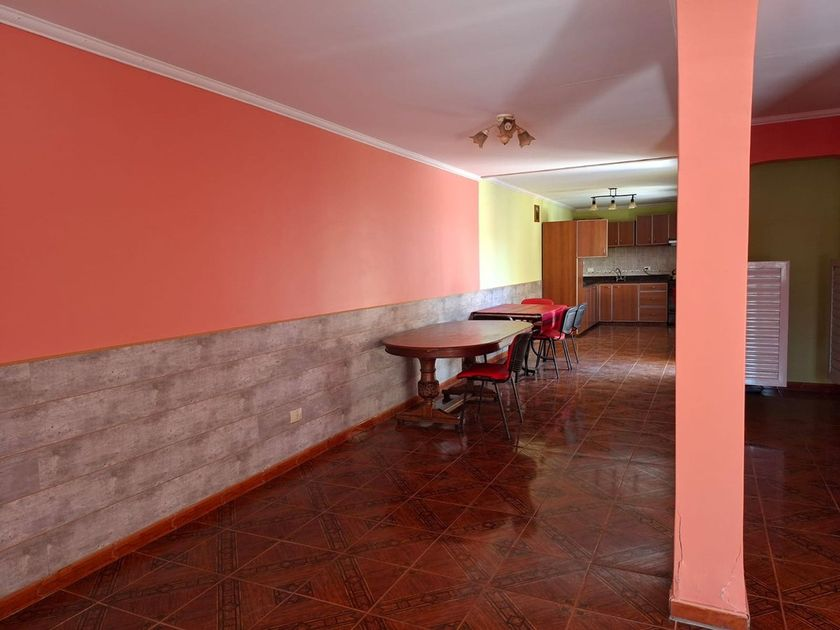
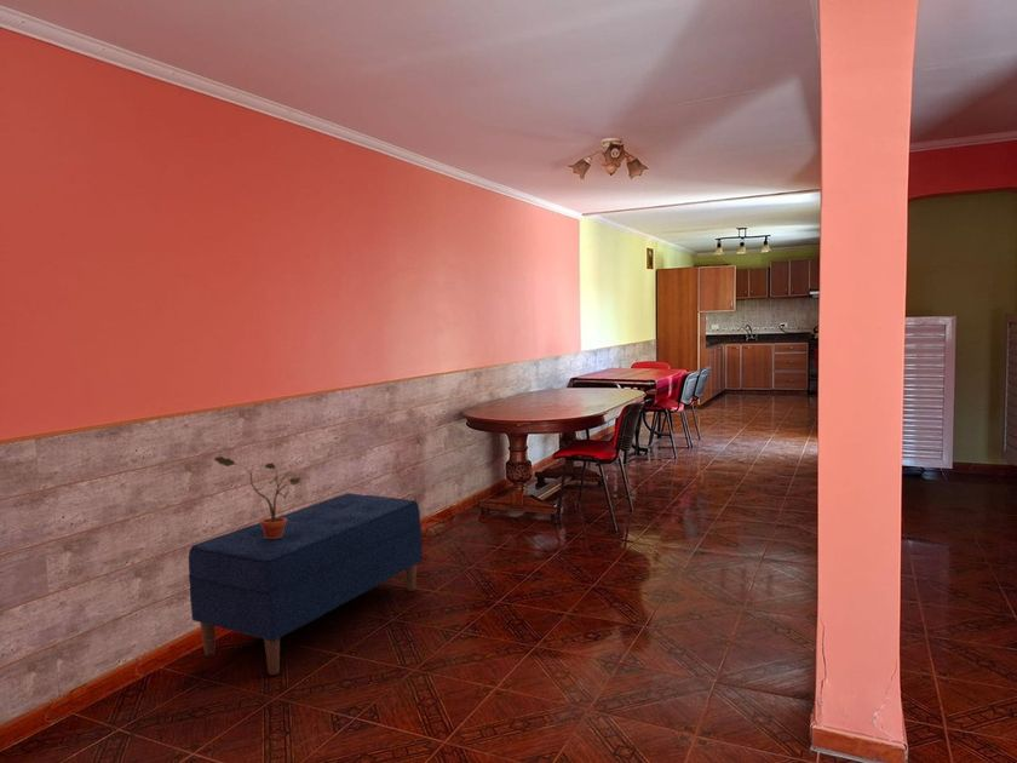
+ potted plant [213,455,303,539]
+ bench [188,492,424,676]
